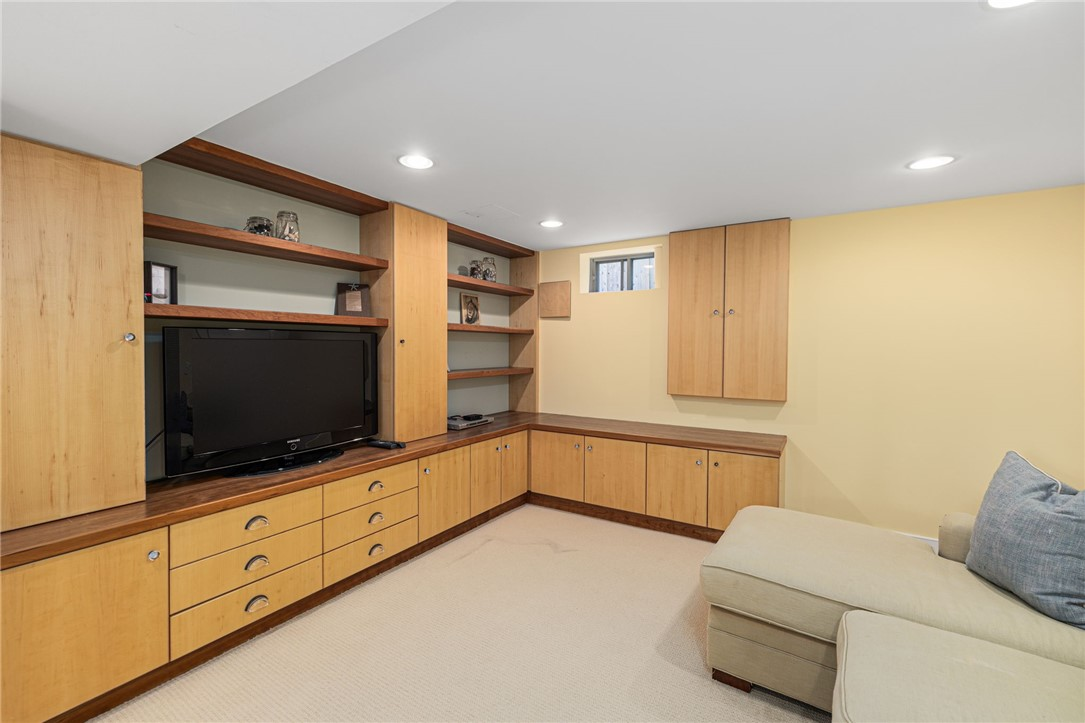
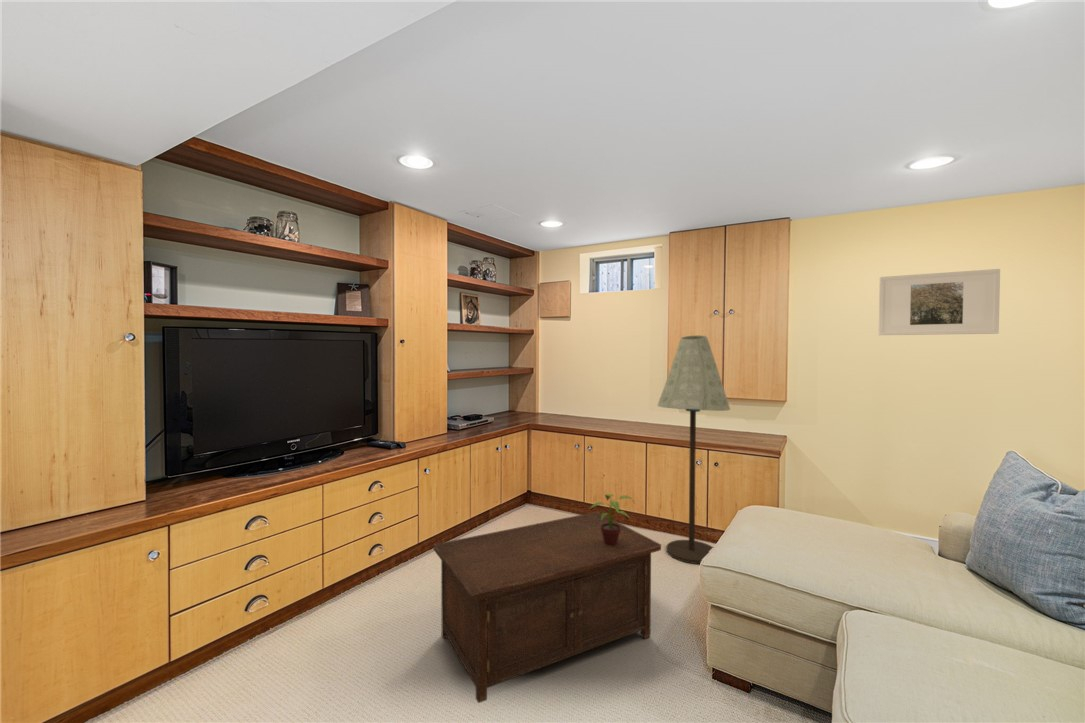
+ floor lamp [656,335,731,565]
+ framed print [878,268,1001,336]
+ potted plant [589,493,636,546]
+ cabinet [433,511,662,704]
